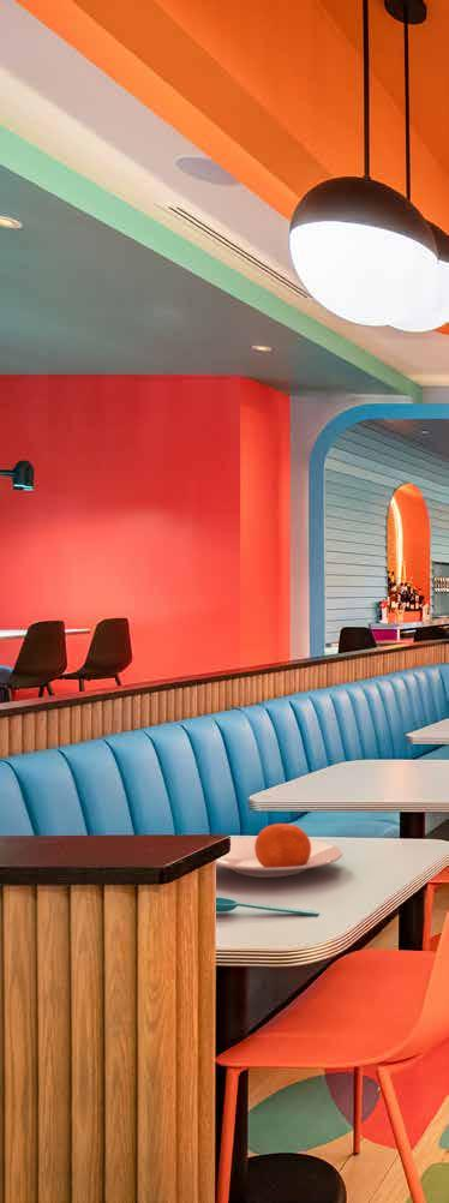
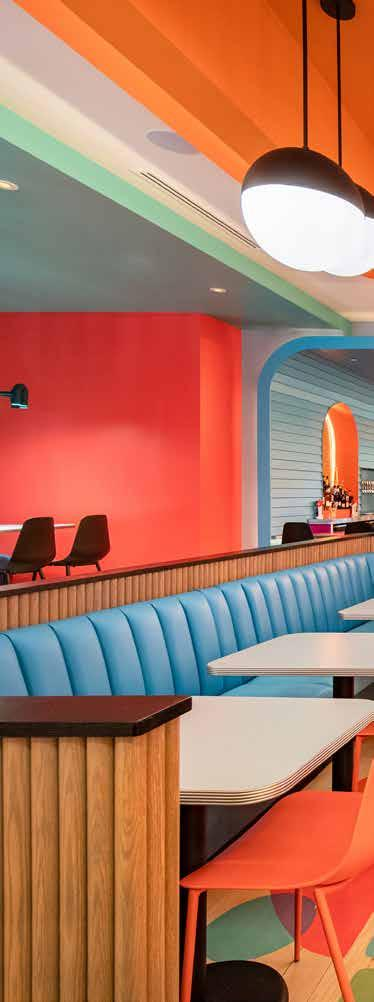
- spoon [215,896,319,917]
- plate [215,822,343,879]
